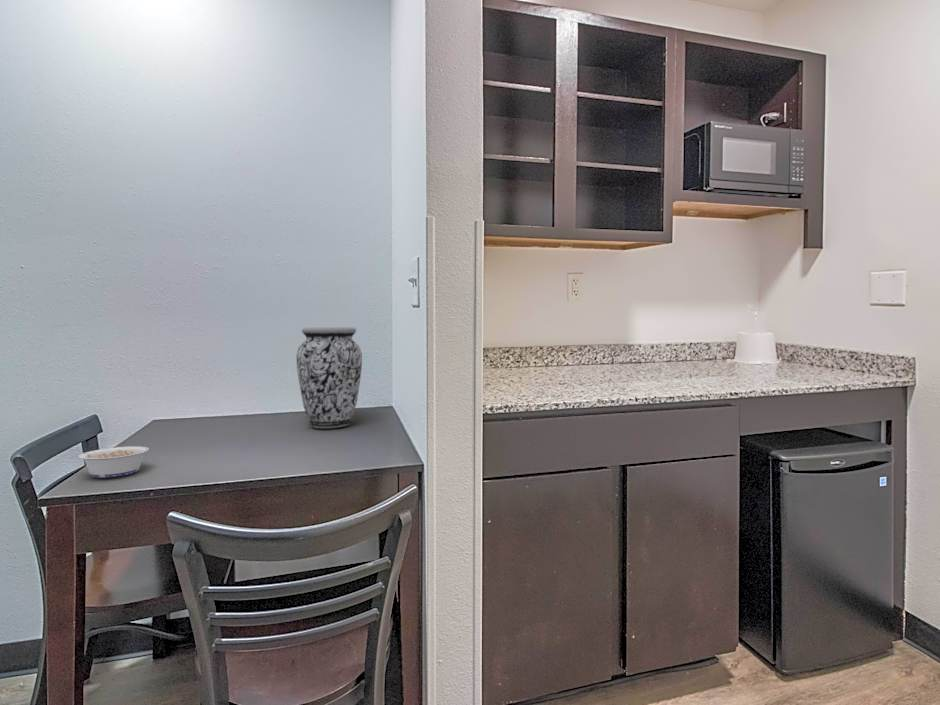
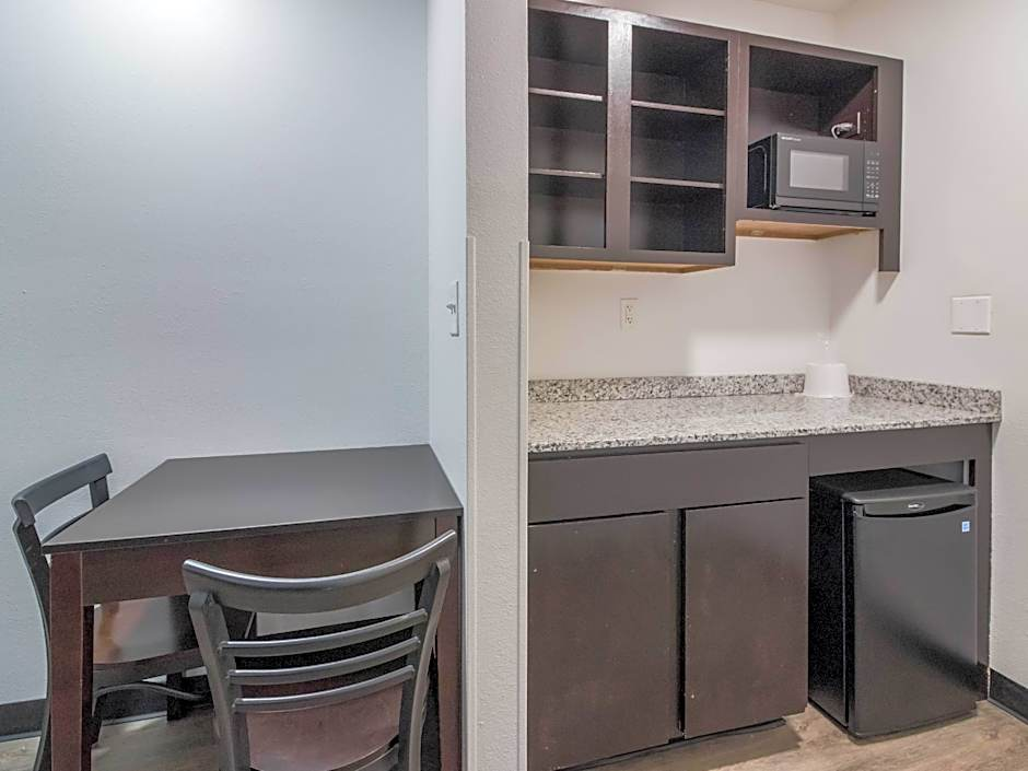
- legume [67,445,150,479]
- vase [295,327,363,429]
